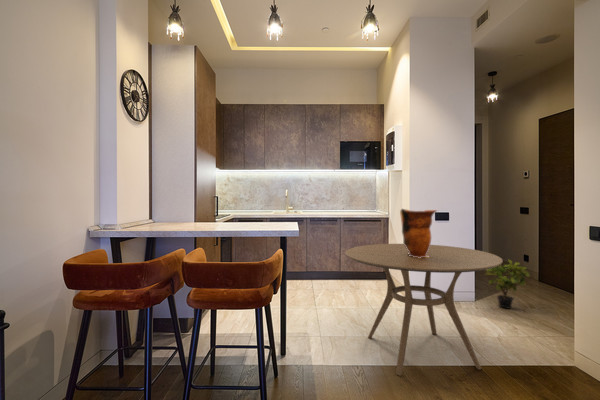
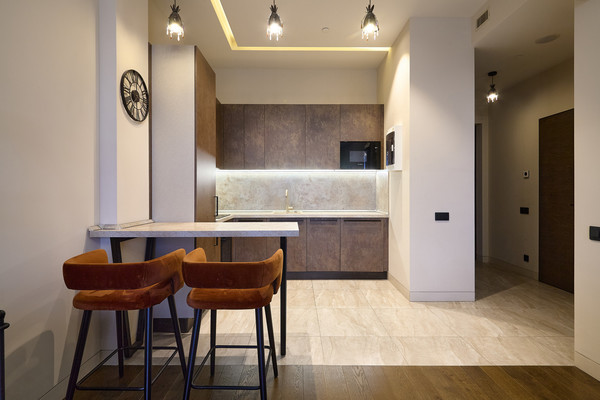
- potted plant [484,259,531,310]
- decorative vase [399,208,438,258]
- dining table [345,243,504,377]
